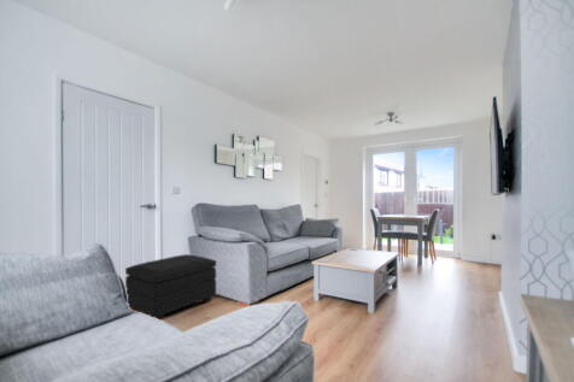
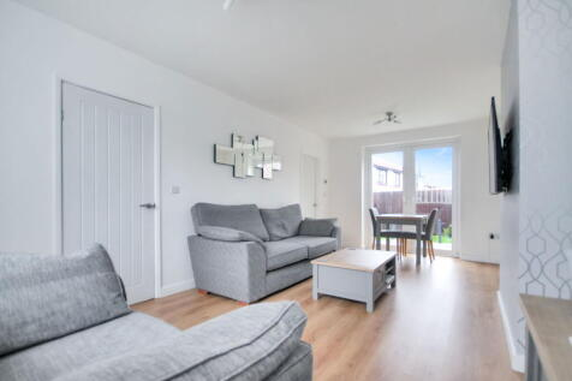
- footstool [124,253,217,321]
